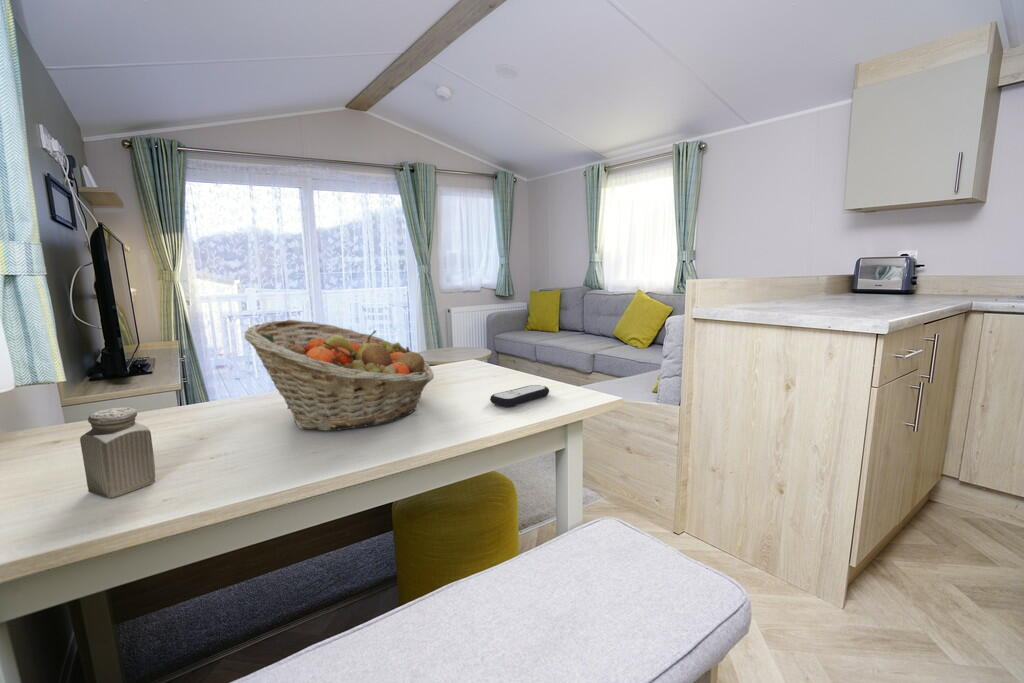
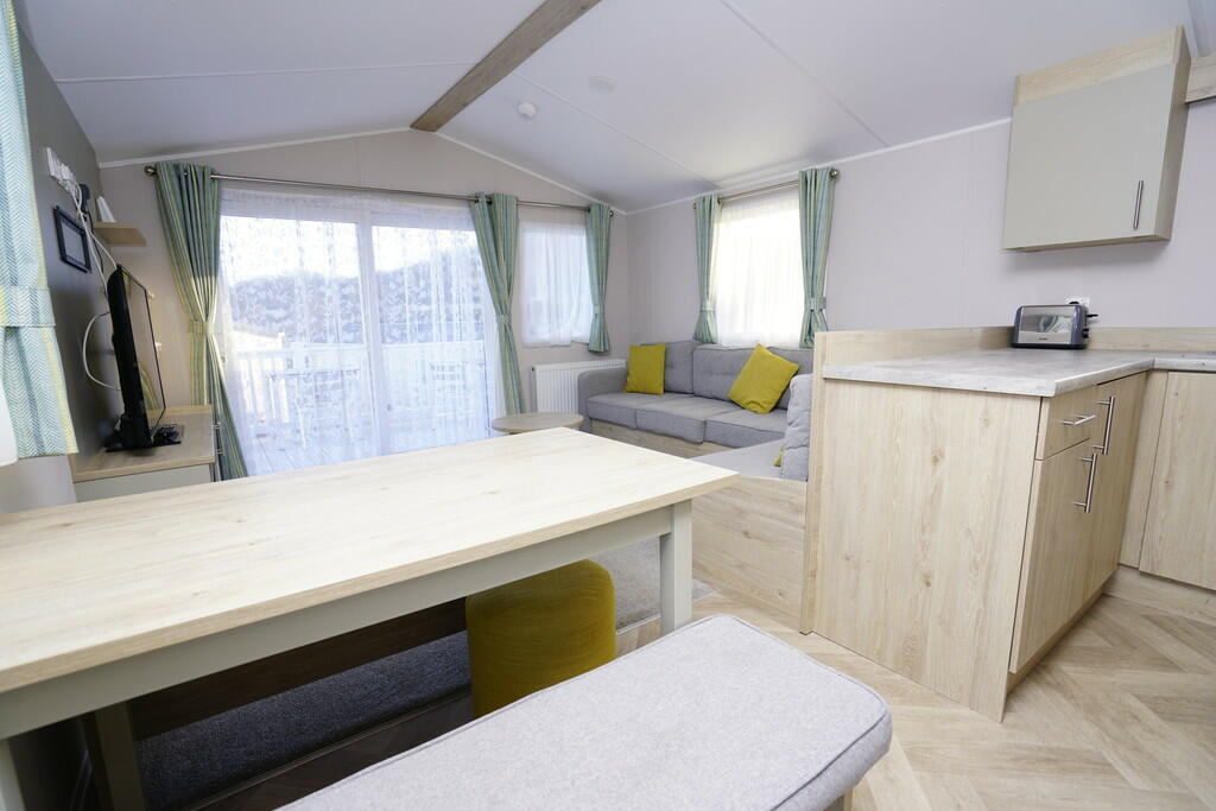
- fruit basket [243,319,435,432]
- remote control [489,384,550,408]
- salt shaker [79,406,156,499]
